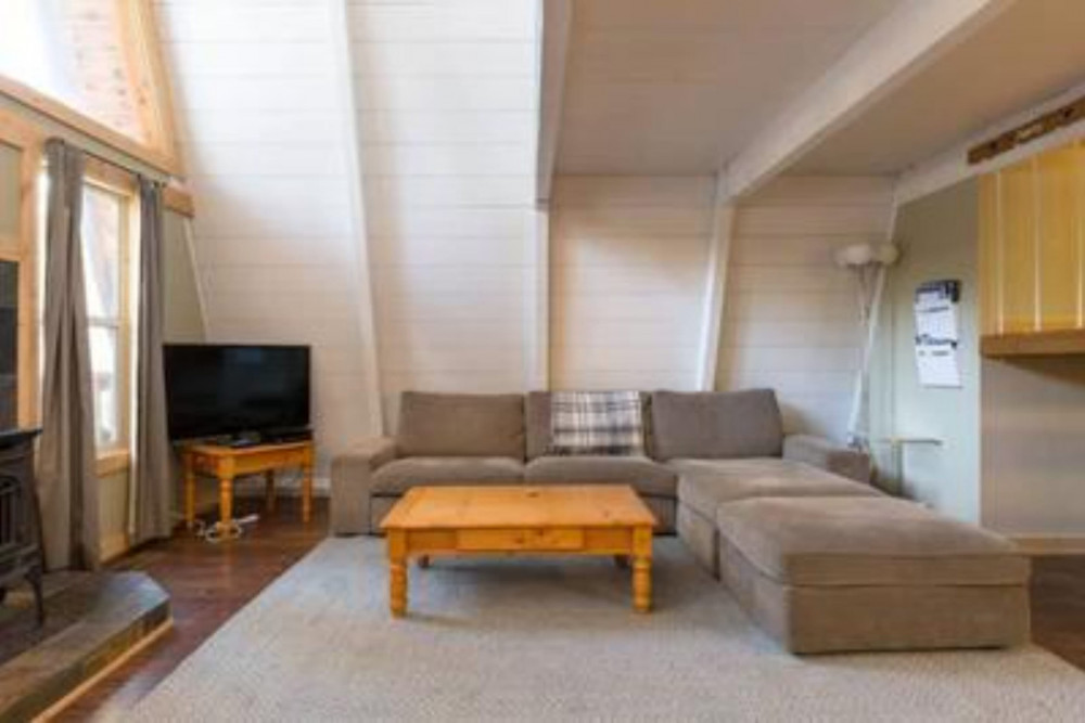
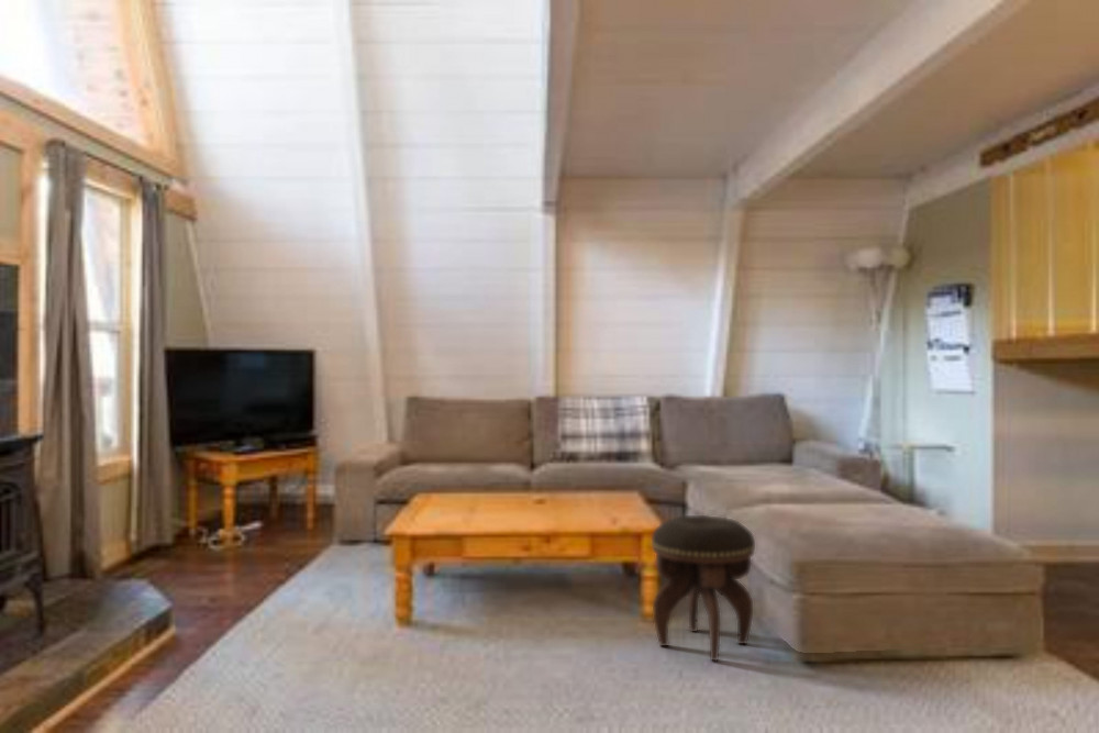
+ footstool [651,514,756,663]
